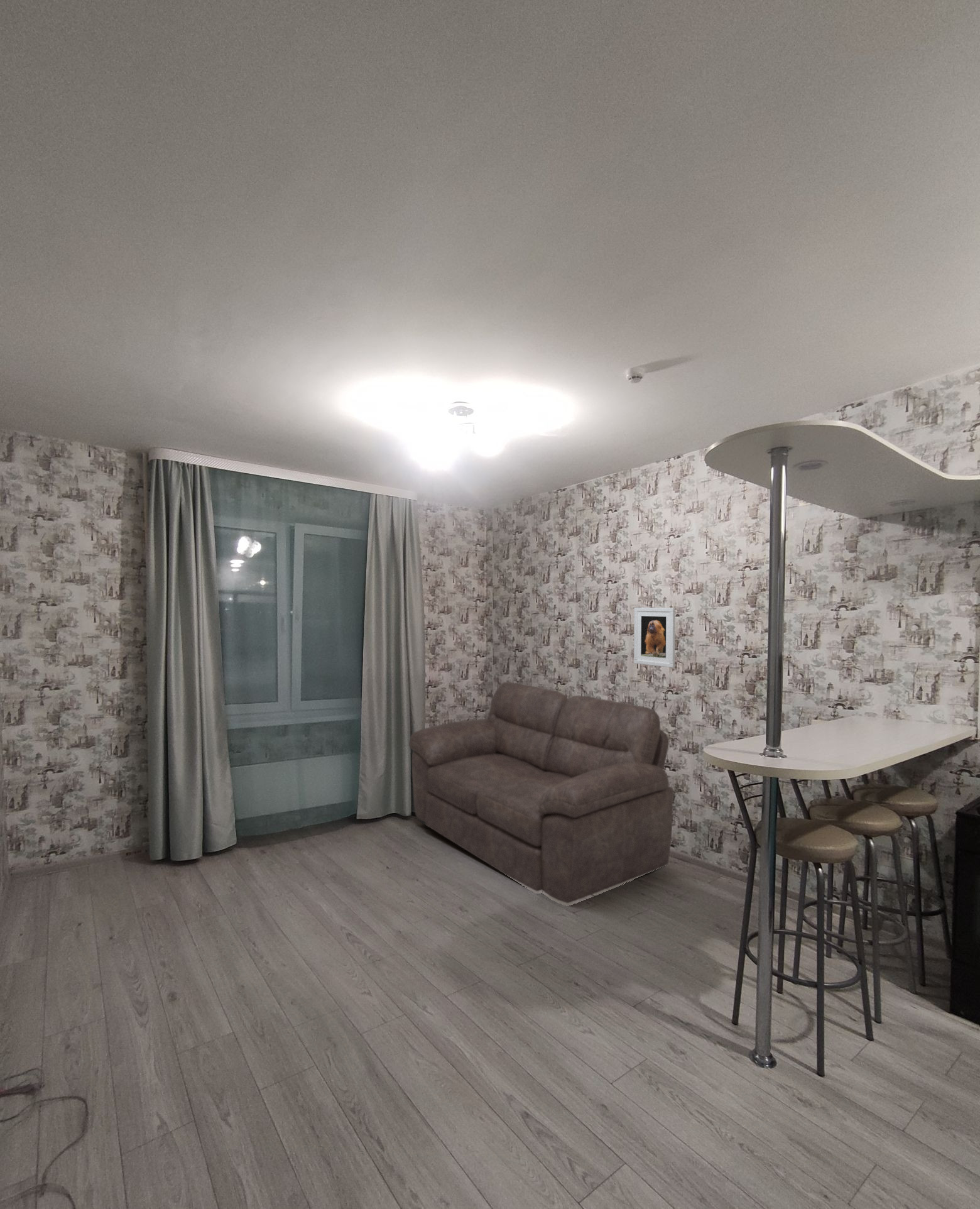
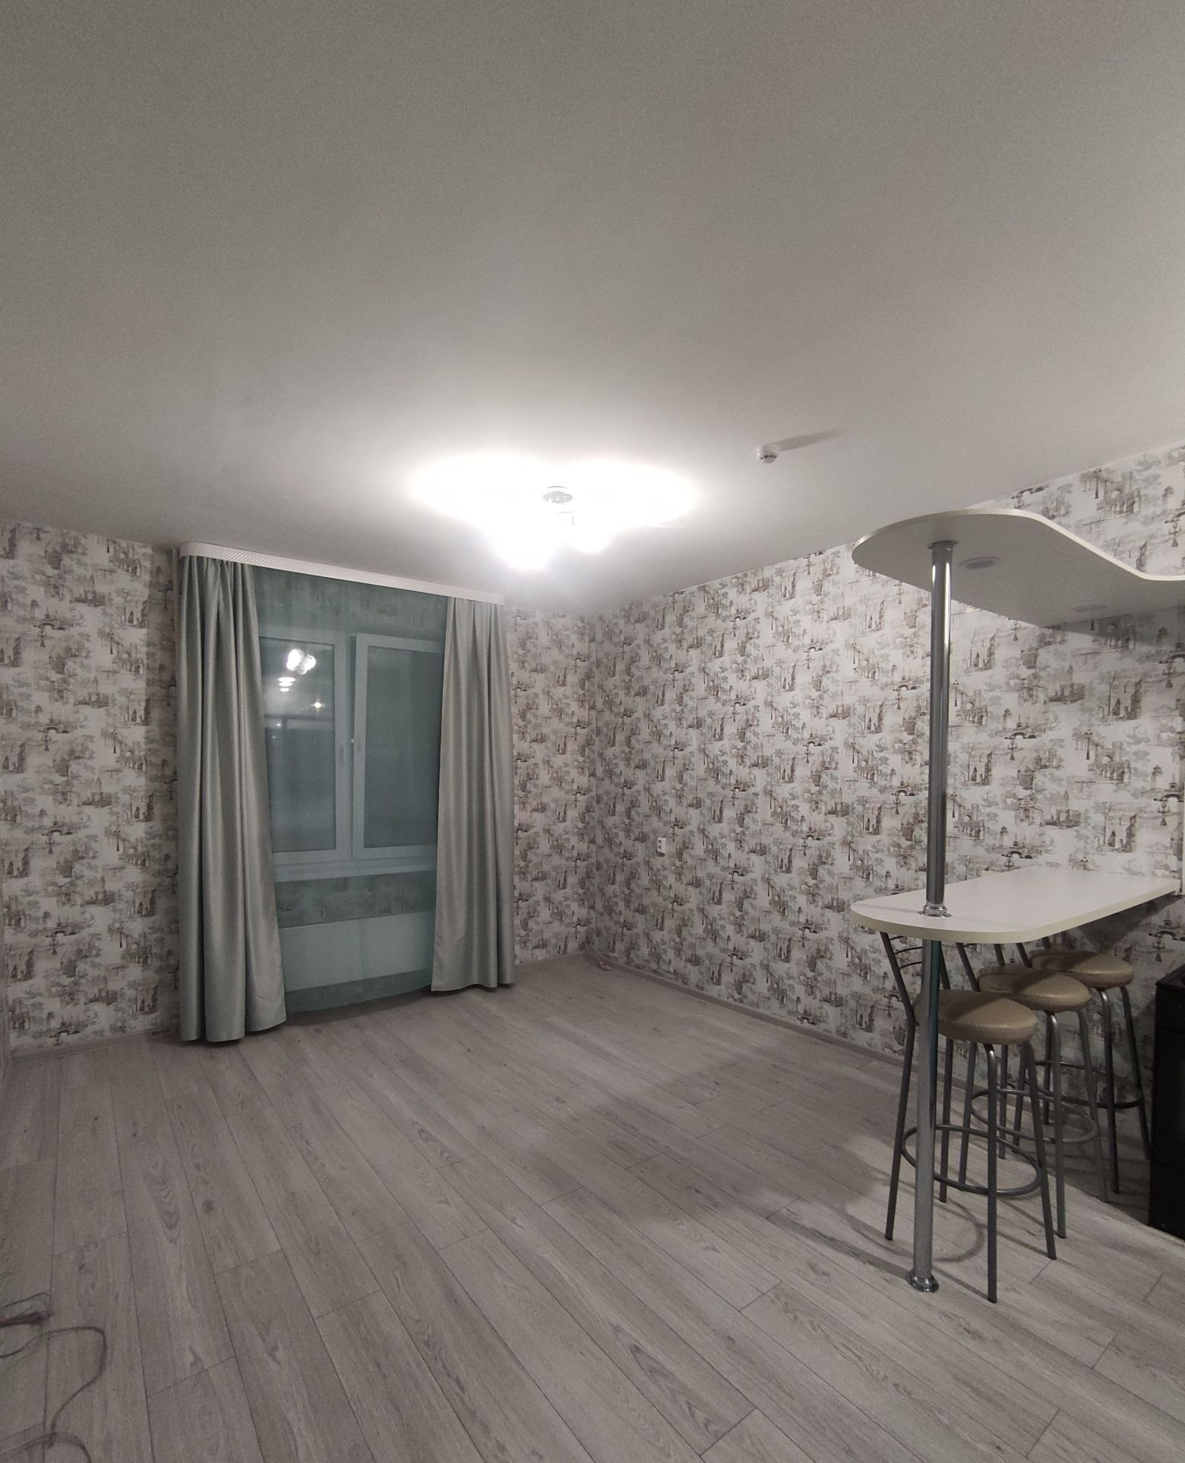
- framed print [633,607,676,669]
- sofa [408,681,673,904]
